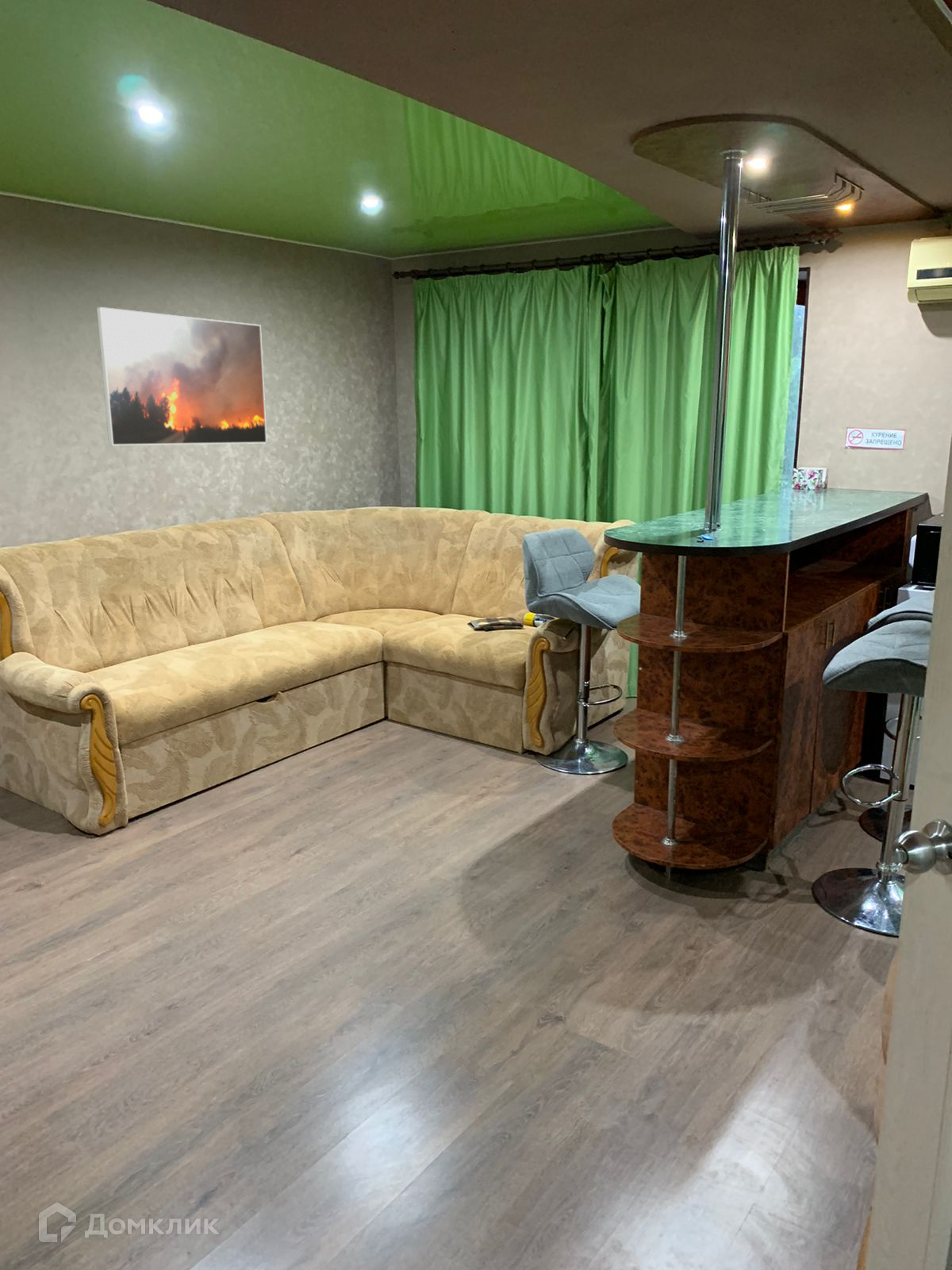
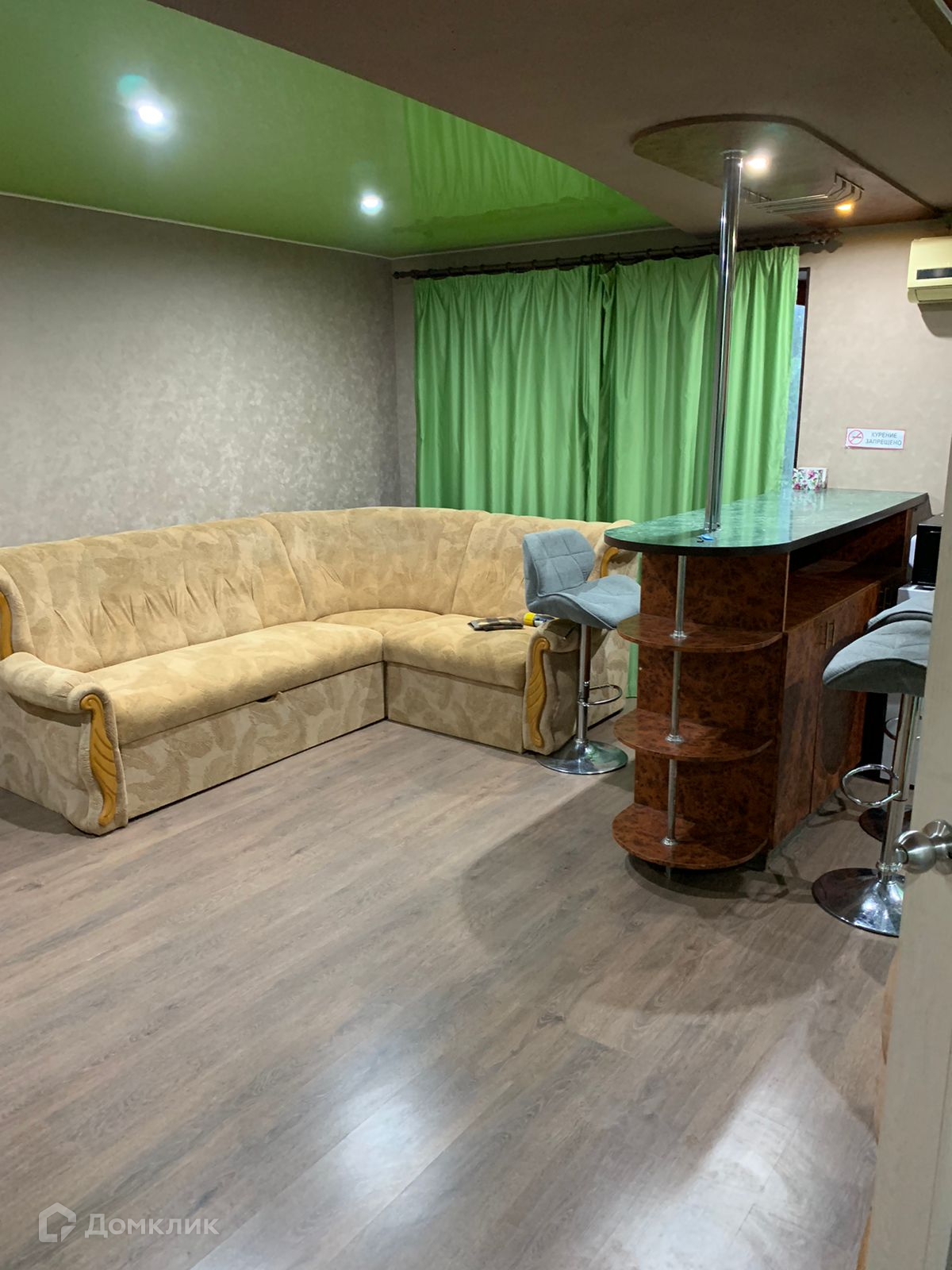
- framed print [96,306,267,446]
